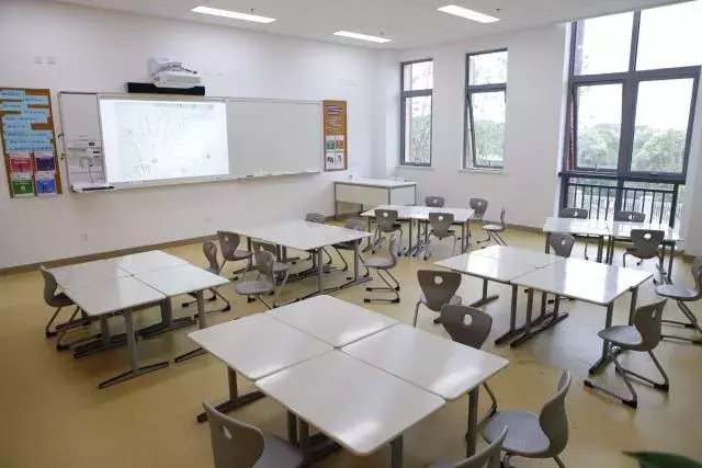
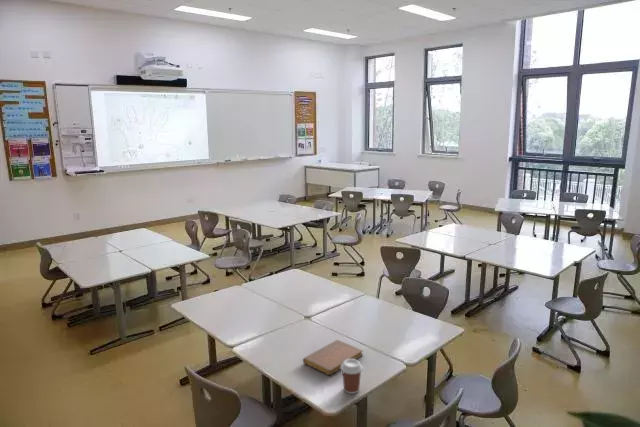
+ notebook [302,339,364,376]
+ coffee cup [340,359,364,395]
